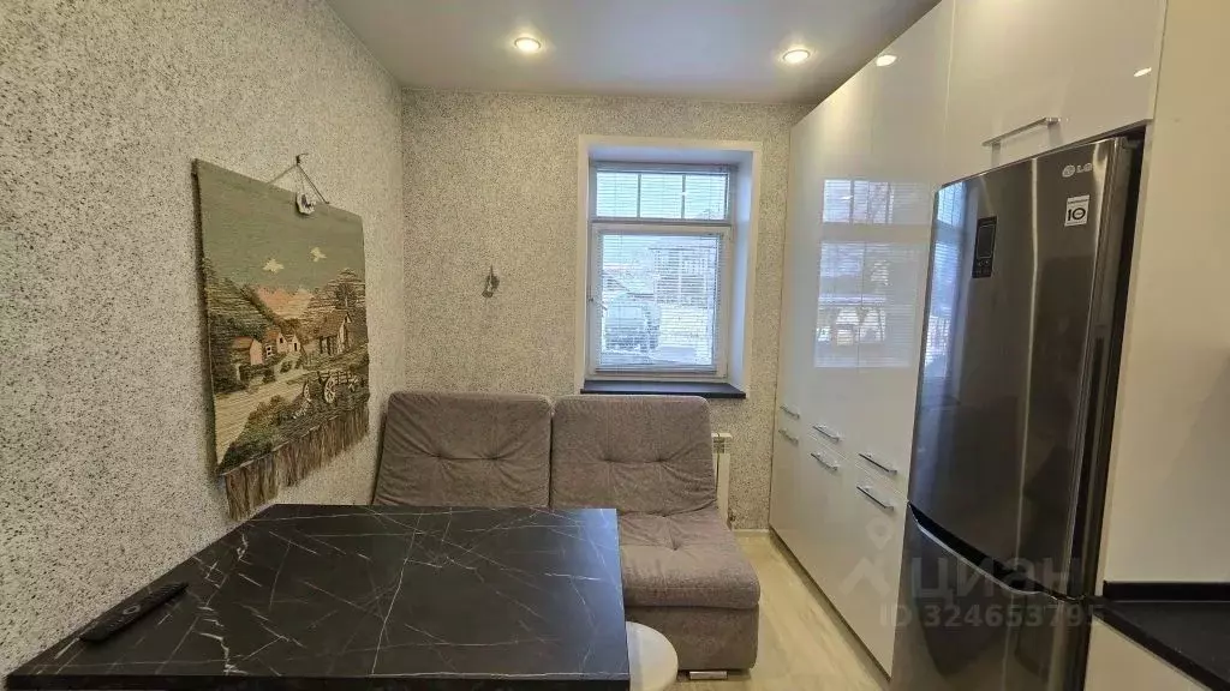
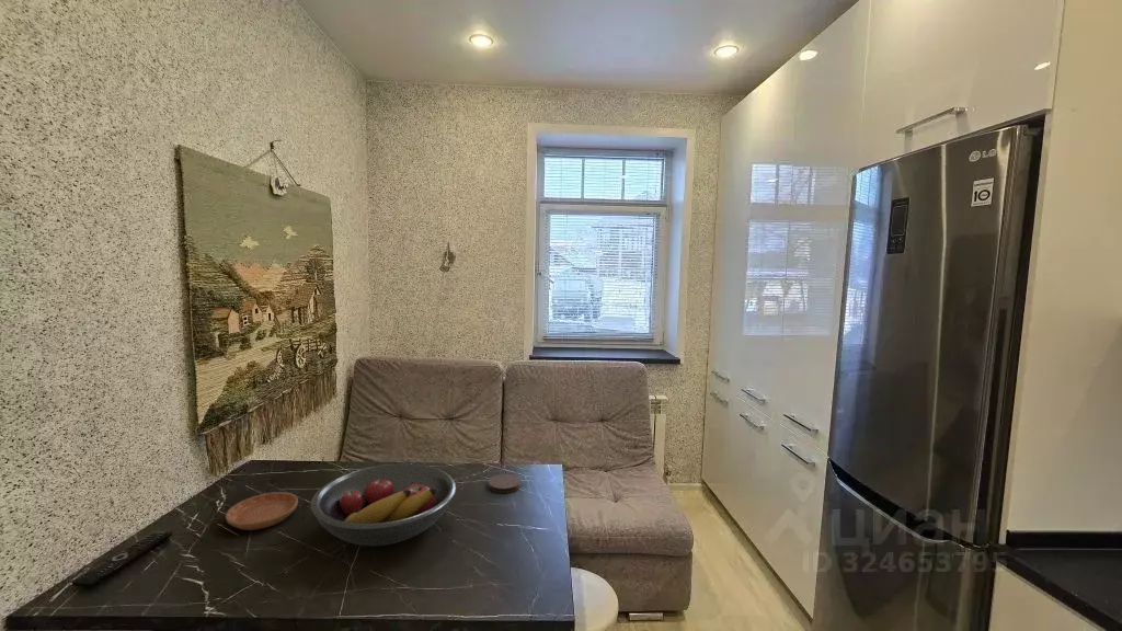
+ fruit bowl [310,462,457,547]
+ coaster [488,473,522,494]
+ saucer [225,491,299,531]
